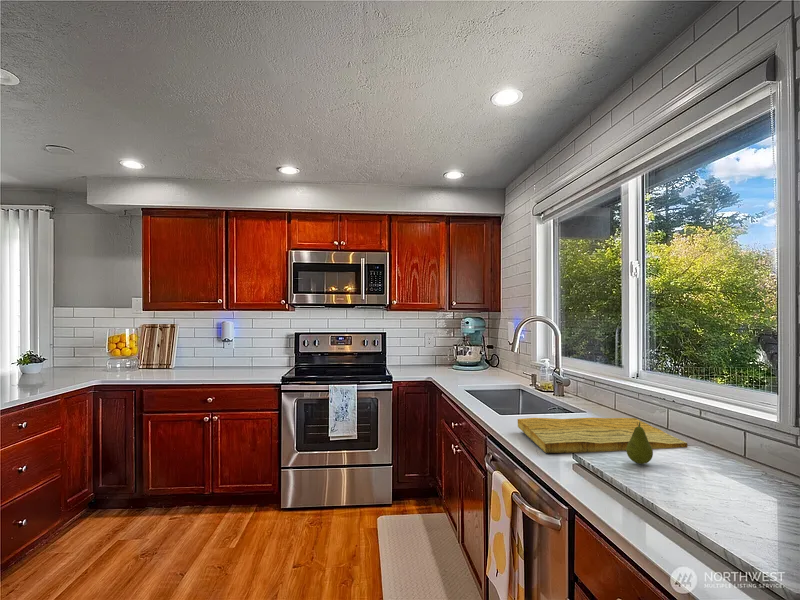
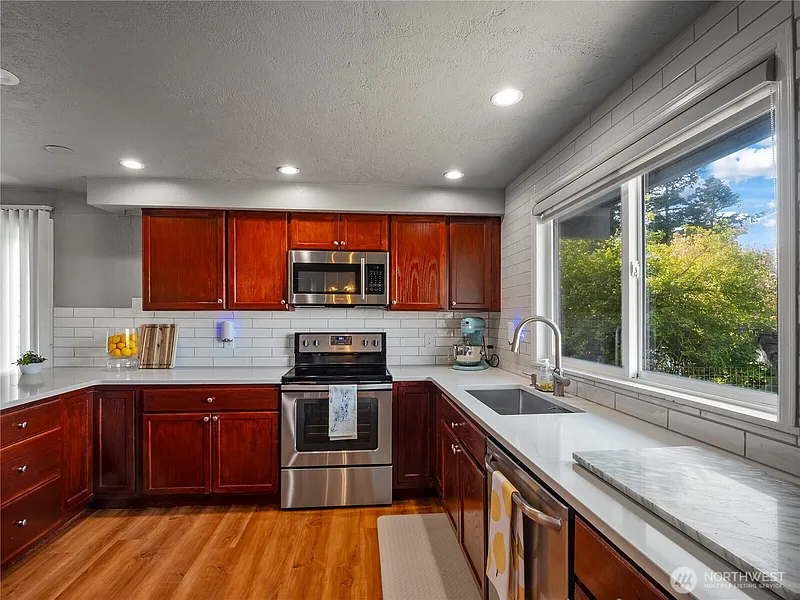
- fruit [625,422,654,465]
- cutting board [517,417,688,454]
